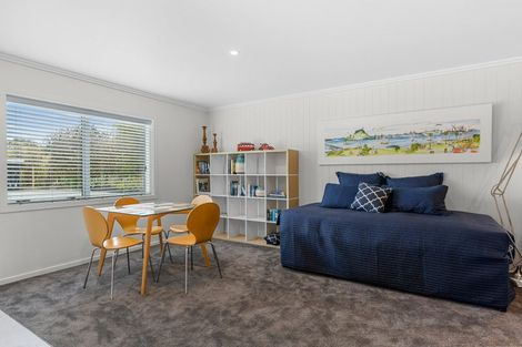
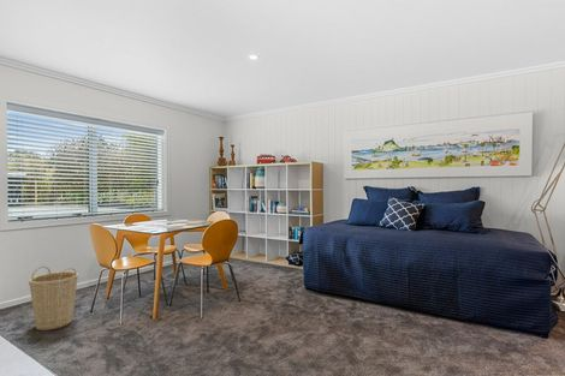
+ basket [28,265,79,332]
